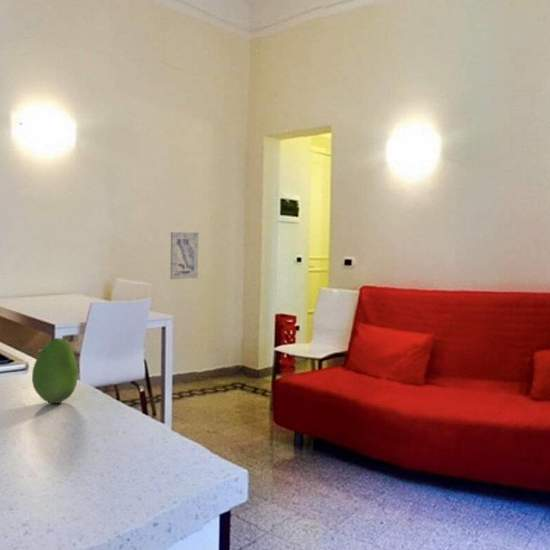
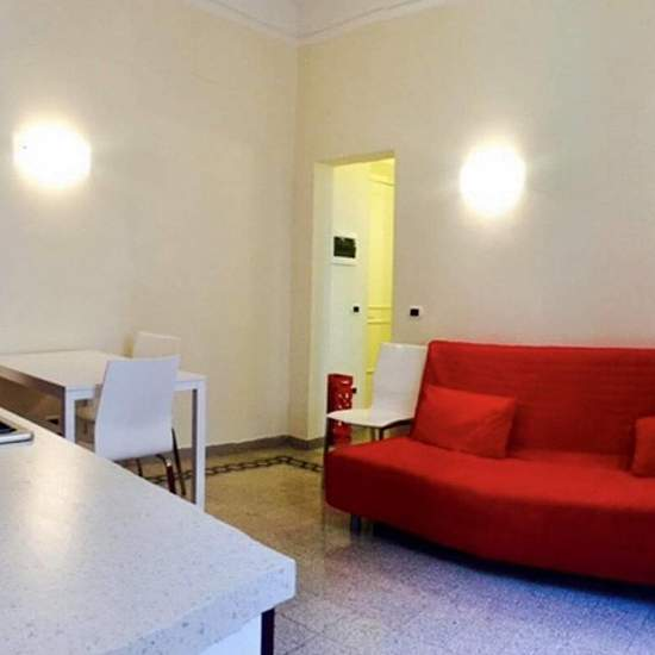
- wall art [169,231,199,280]
- fruit [31,337,79,404]
